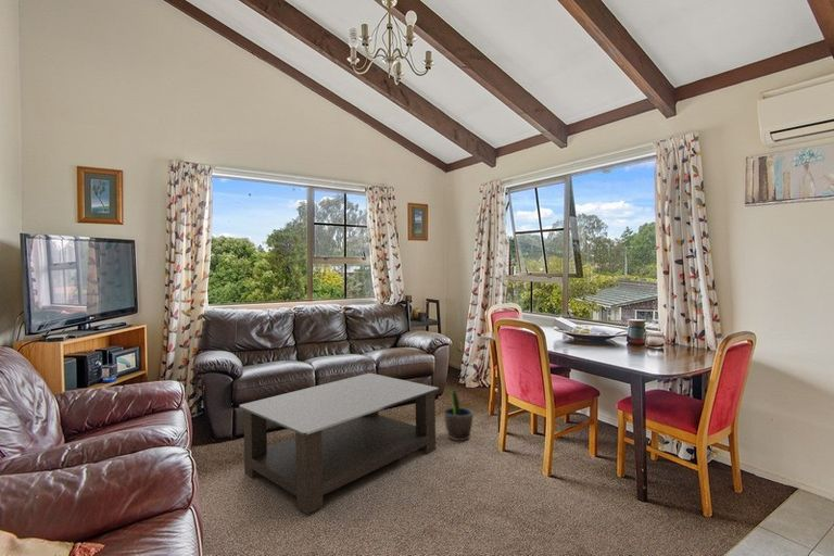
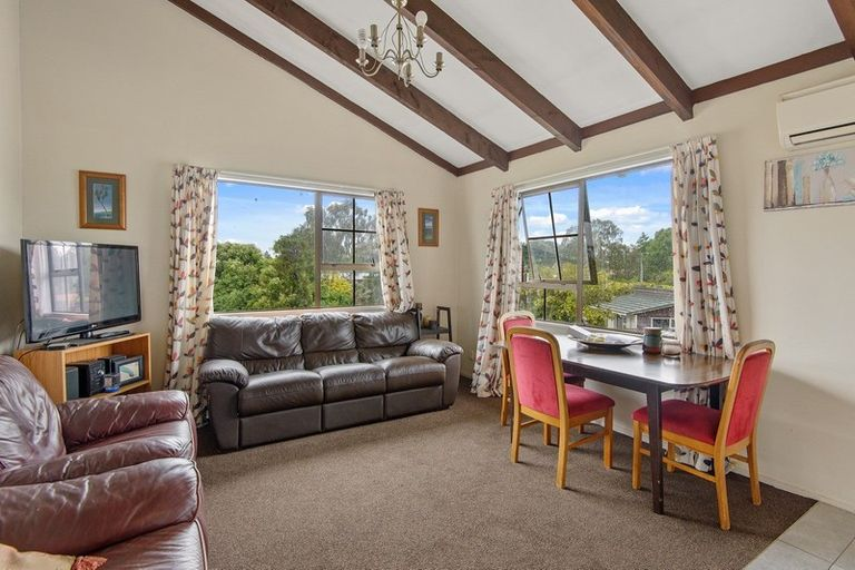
- coffee table [238,372,440,515]
- potted plant [443,386,475,442]
